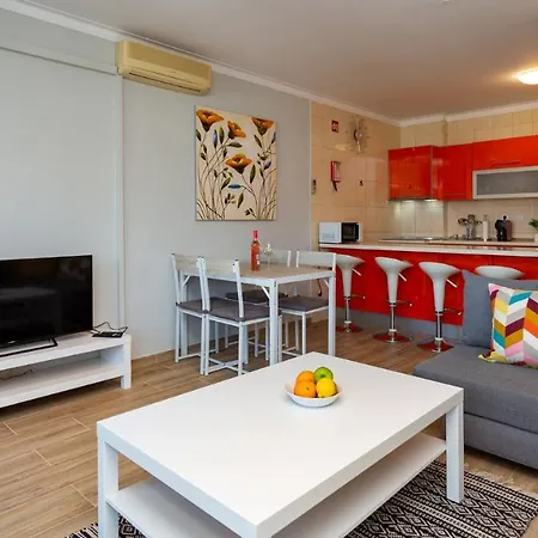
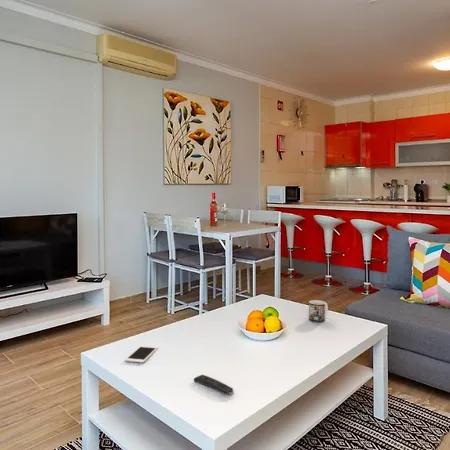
+ remote control [193,374,235,396]
+ cell phone [124,344,159,364]
+ mug [308,299,329,323]
